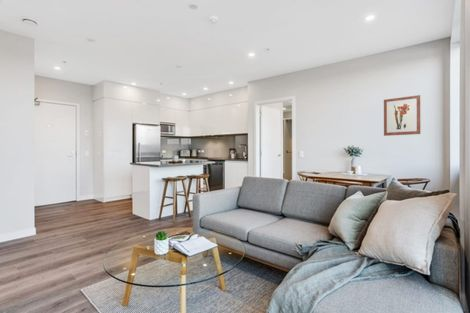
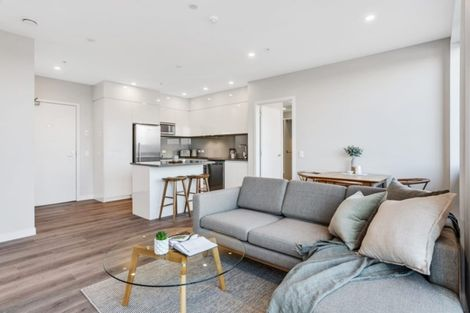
- wall art [383,94,421,137]
